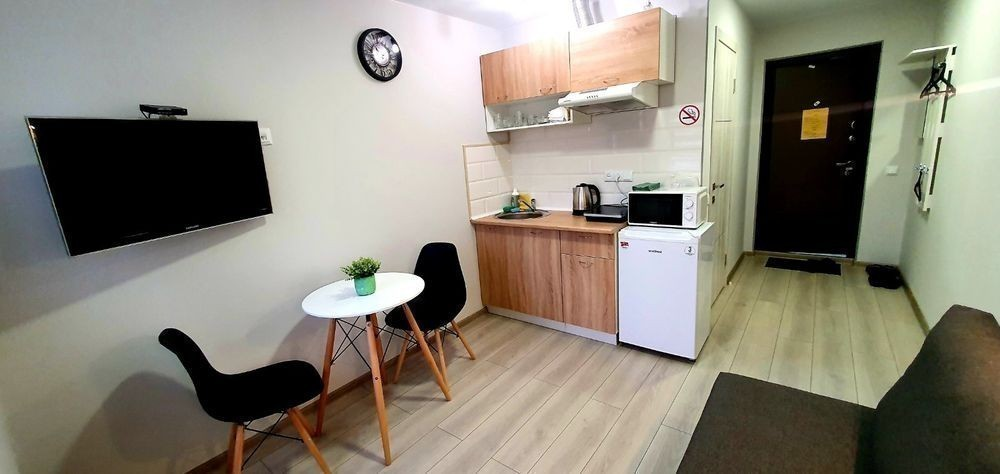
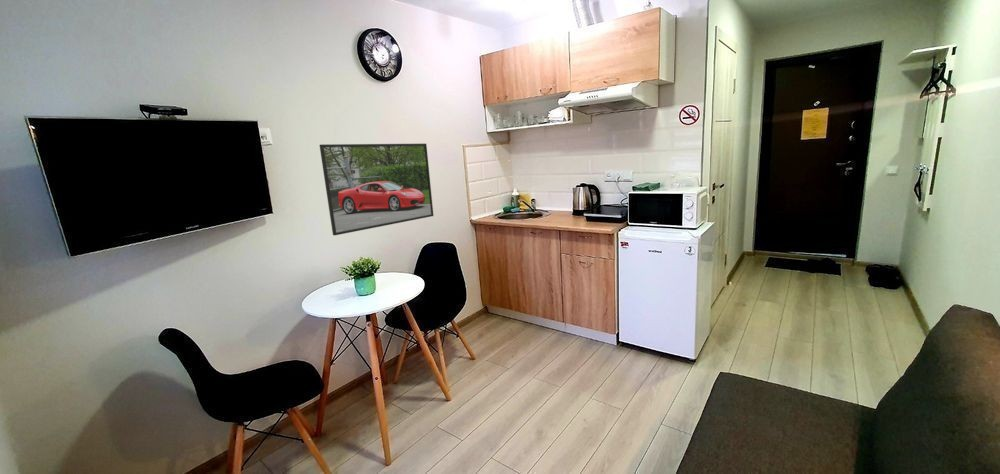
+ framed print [319,143,435,236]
